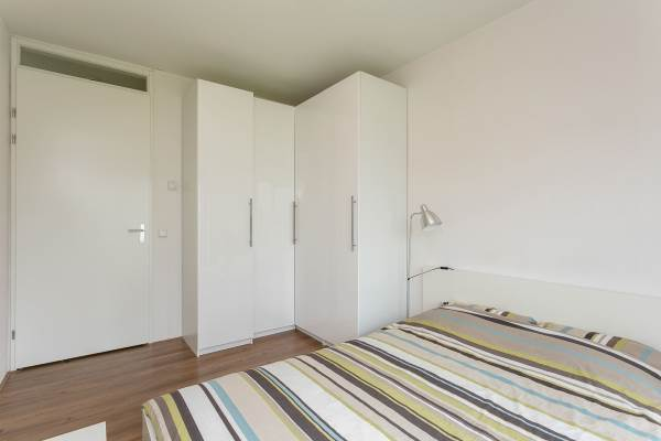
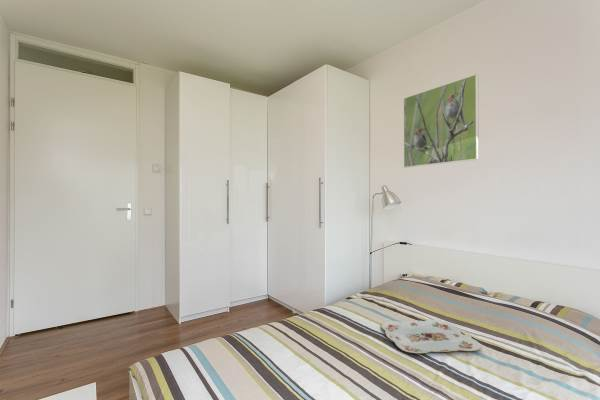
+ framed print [402,73,480,168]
+ serving tray [381,319,482,354]
